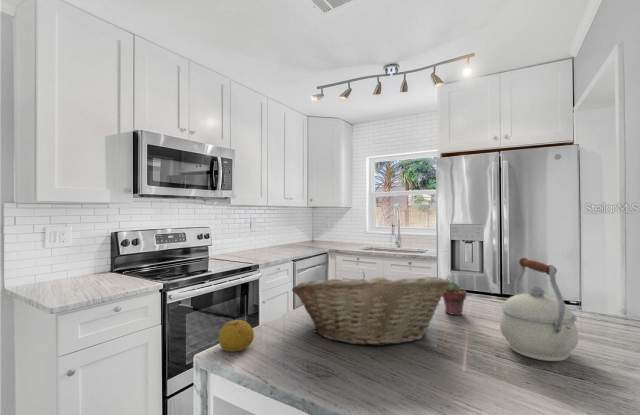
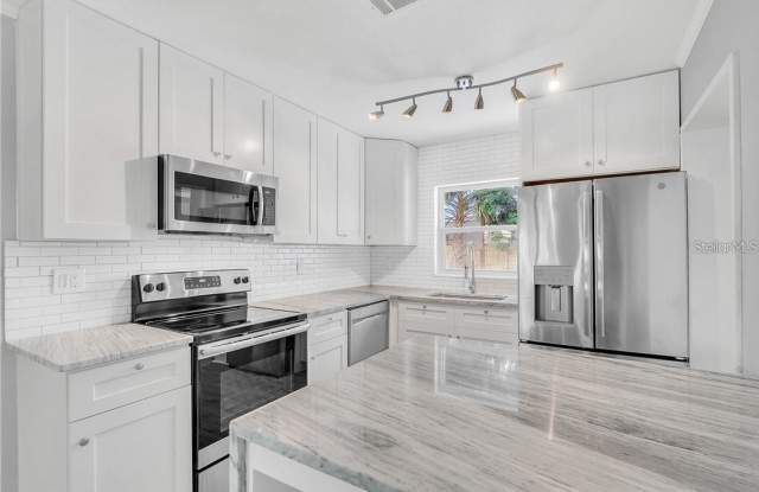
- fruit [218,319,255,353]
- kettle [499,257,580,362]
- fruit basket [291,271,451,347]
- potted succulent [441,280,467,317]
